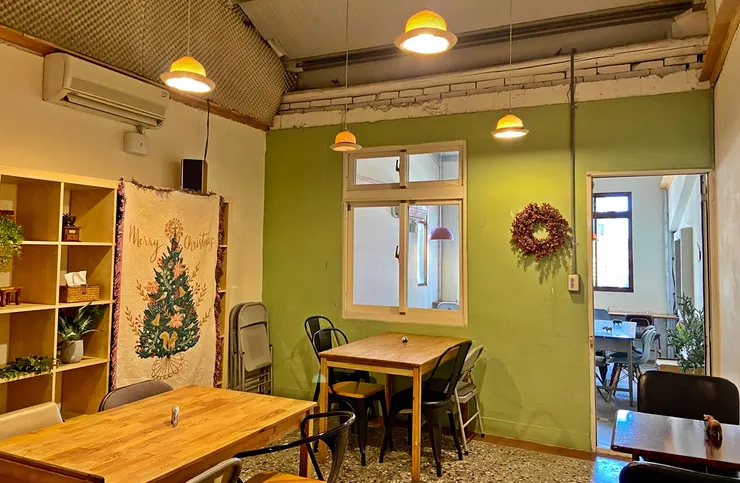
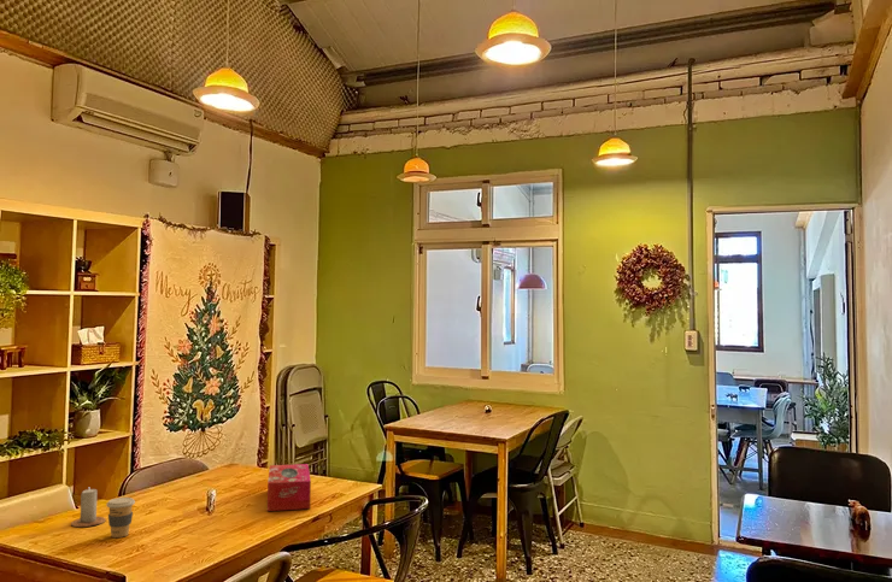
+ coffee cup [105,496,136,539]
+ candle [70,488,107,528]
+ tissue box [266,463,312,512]
